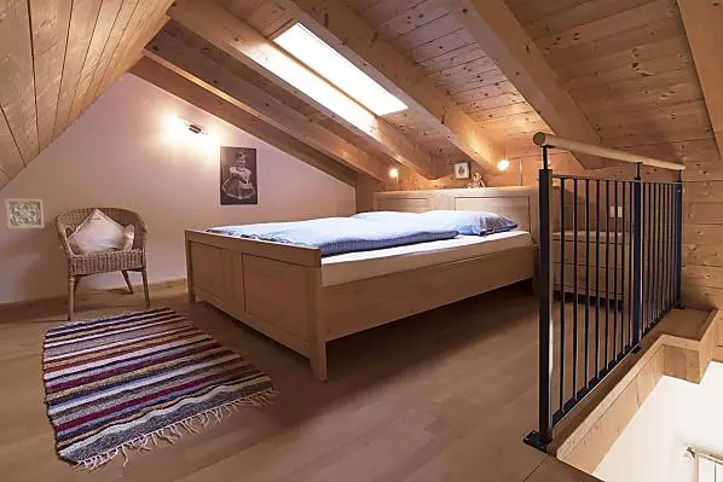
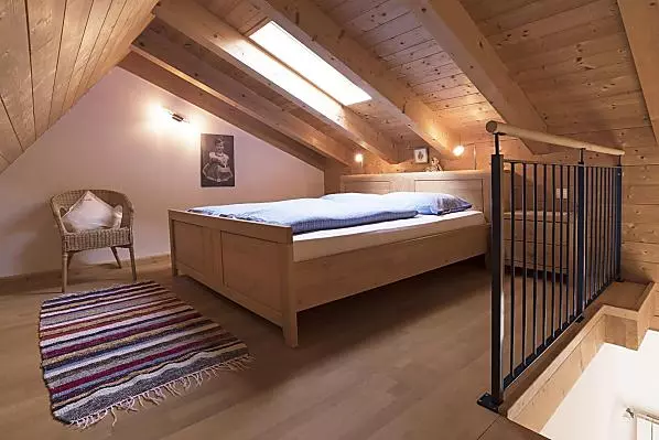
- wall ornament [4,198,45,231]
